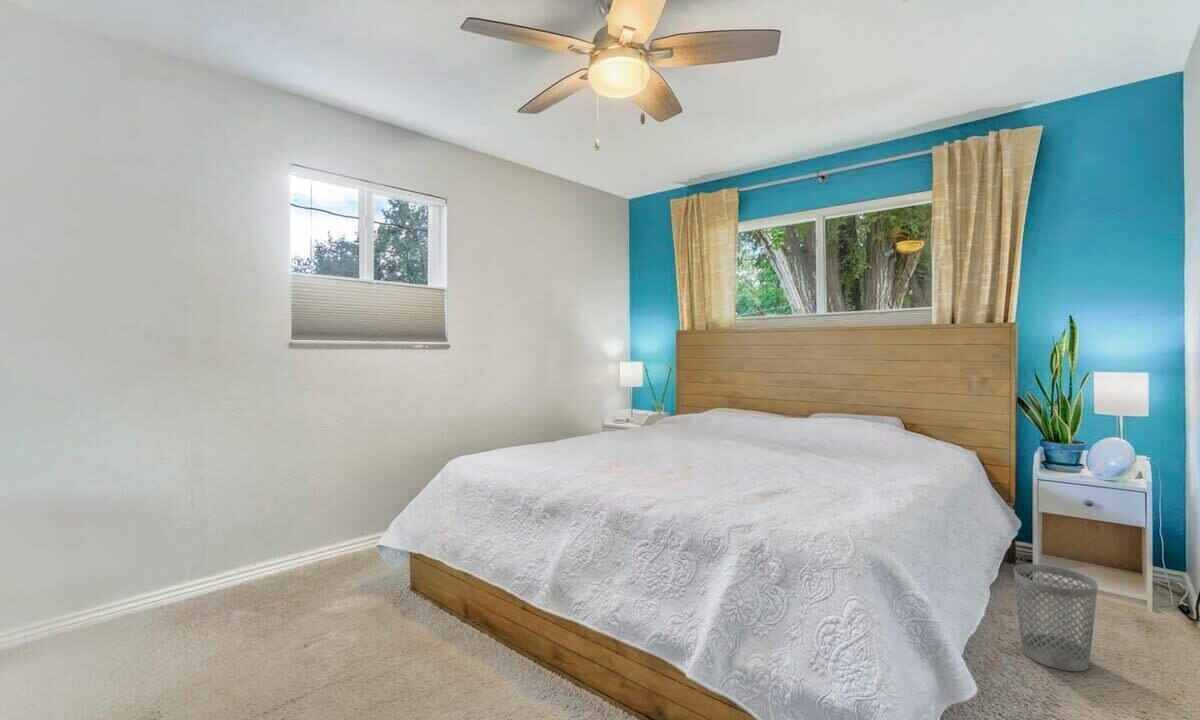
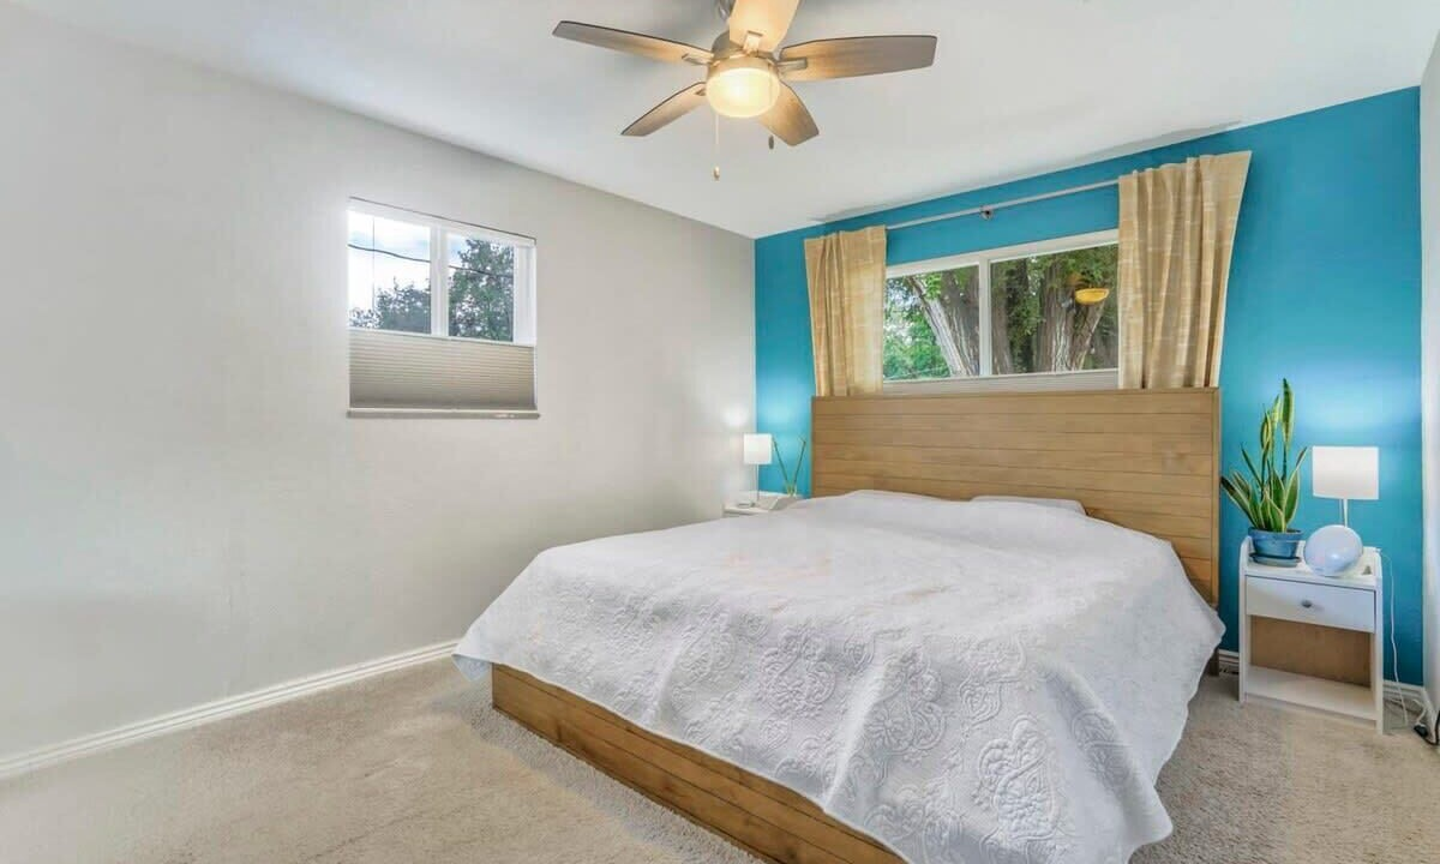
- wastebasket [1012,563,1099,672]
